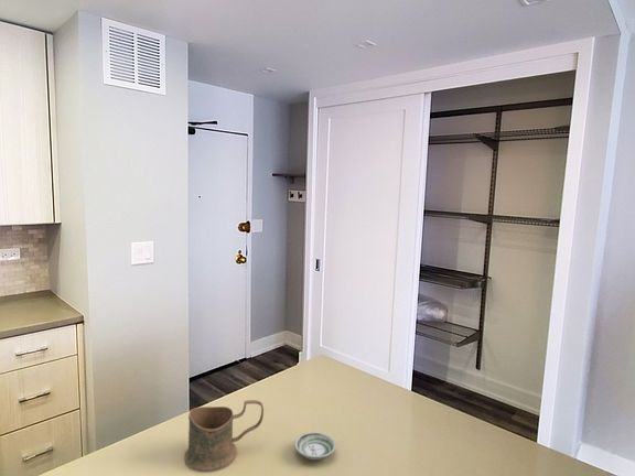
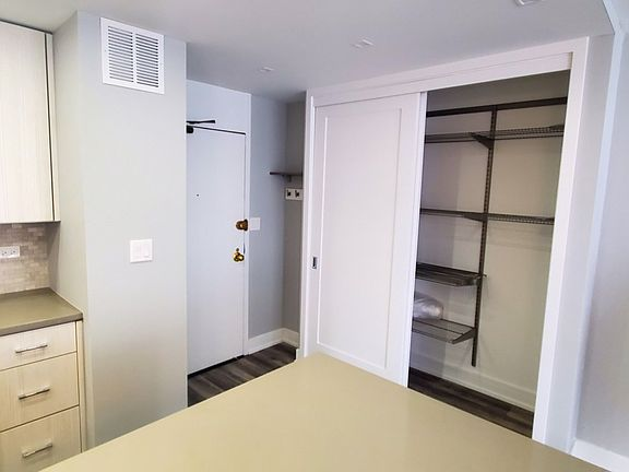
- saucer [293,431,337,461]
- mug [183,399,265,473]
